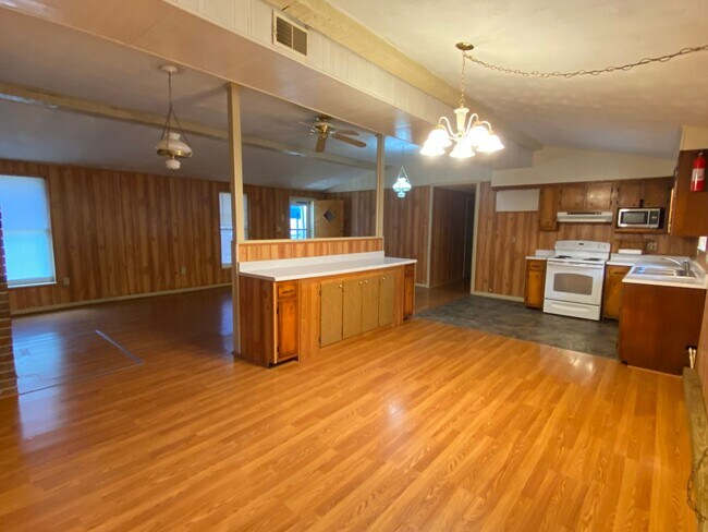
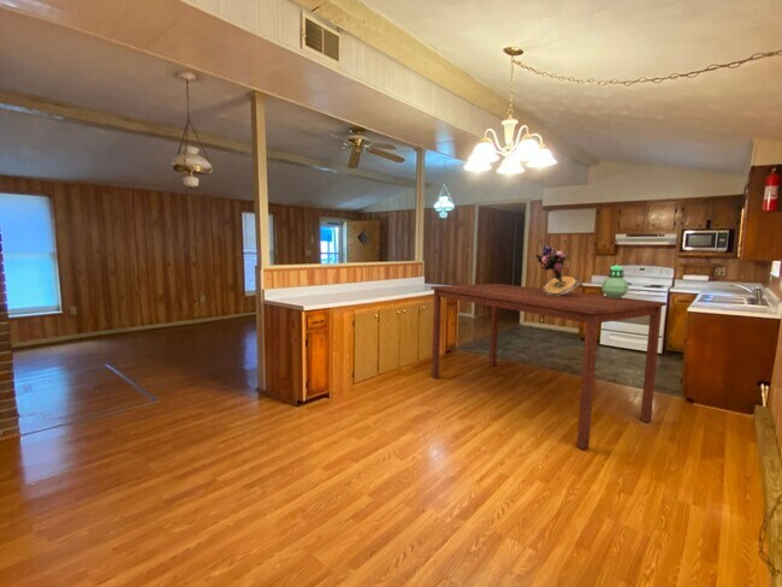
+ dining table [429,283,668,451]
+ bouquet [534,243,585,296]
+ lantern [600,263,629,298]
